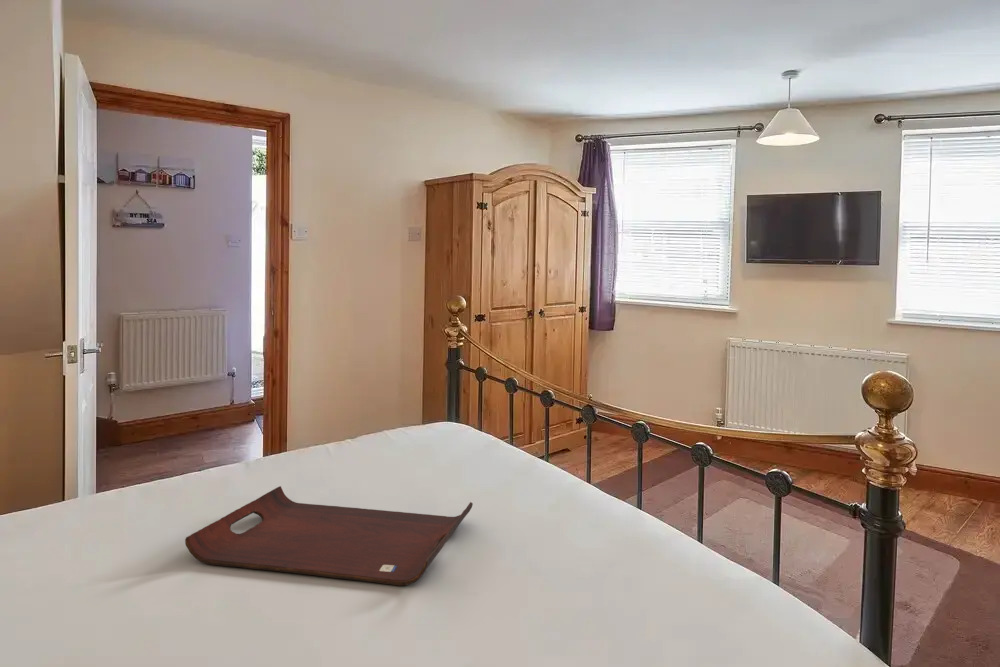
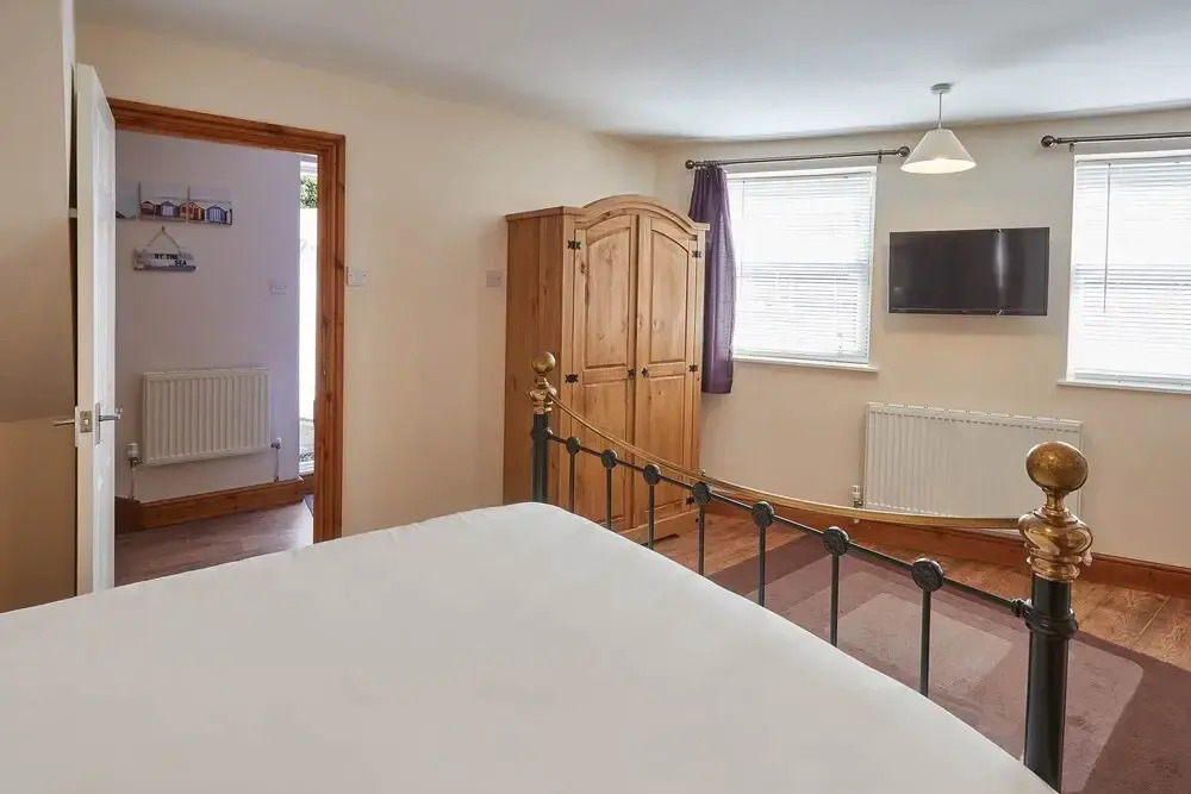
- serving tray [184,485,474,586]
